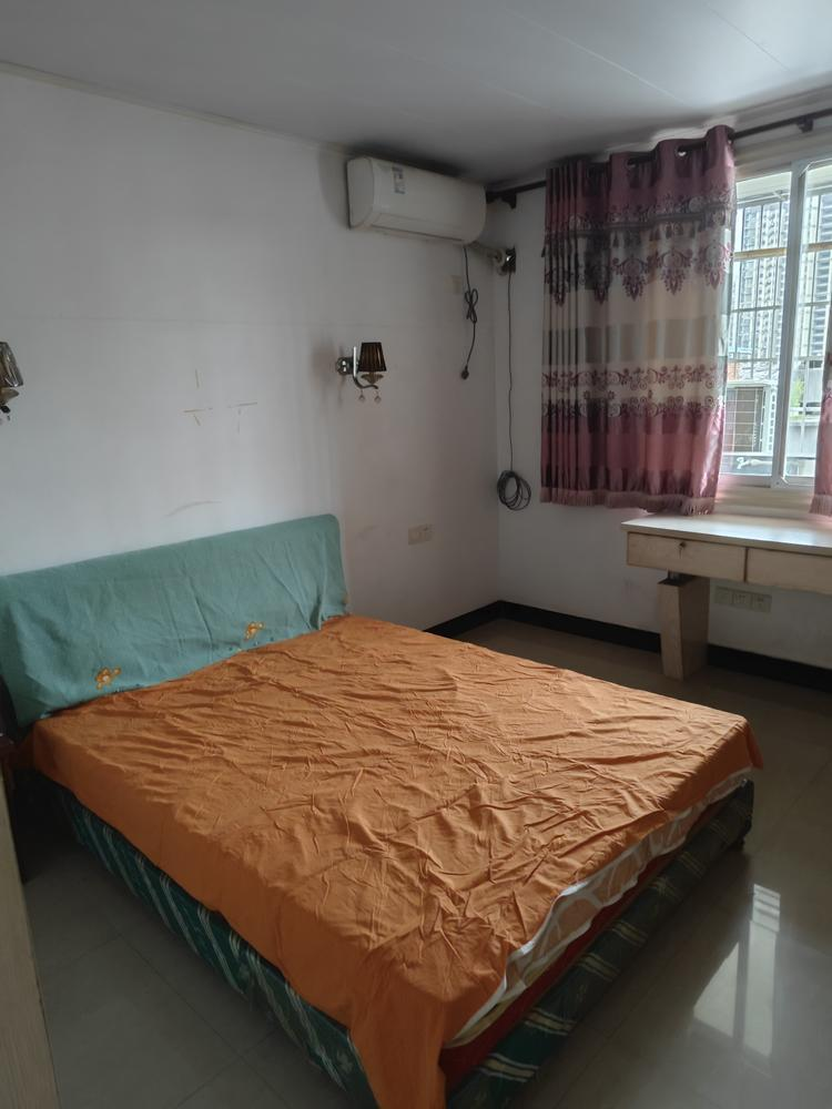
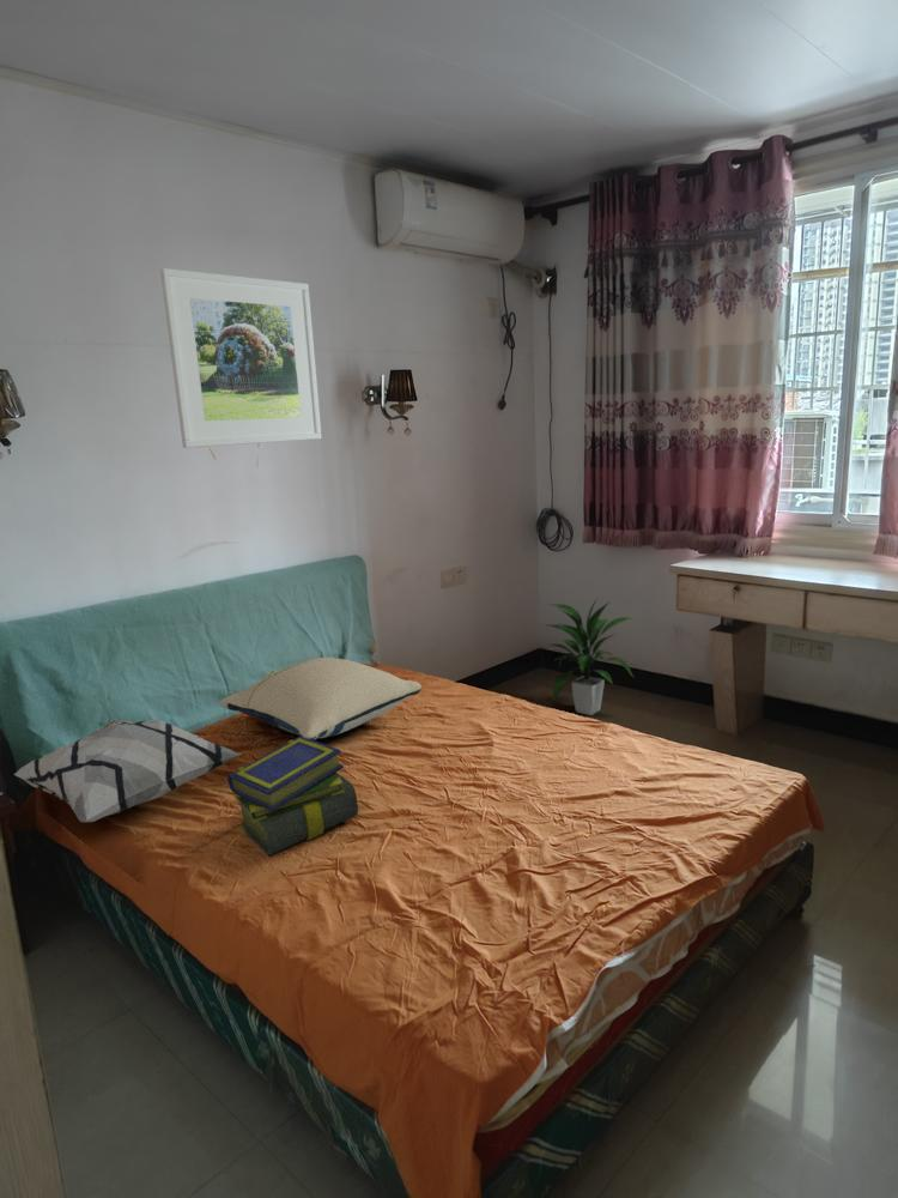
+ indoor plant [544,599,637,716]
+ decorative pillow [12,719,243,824]
+ pillow [219,657,423,740]
+ stack of books [226,736,359,857]
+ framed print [159,267,322,449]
